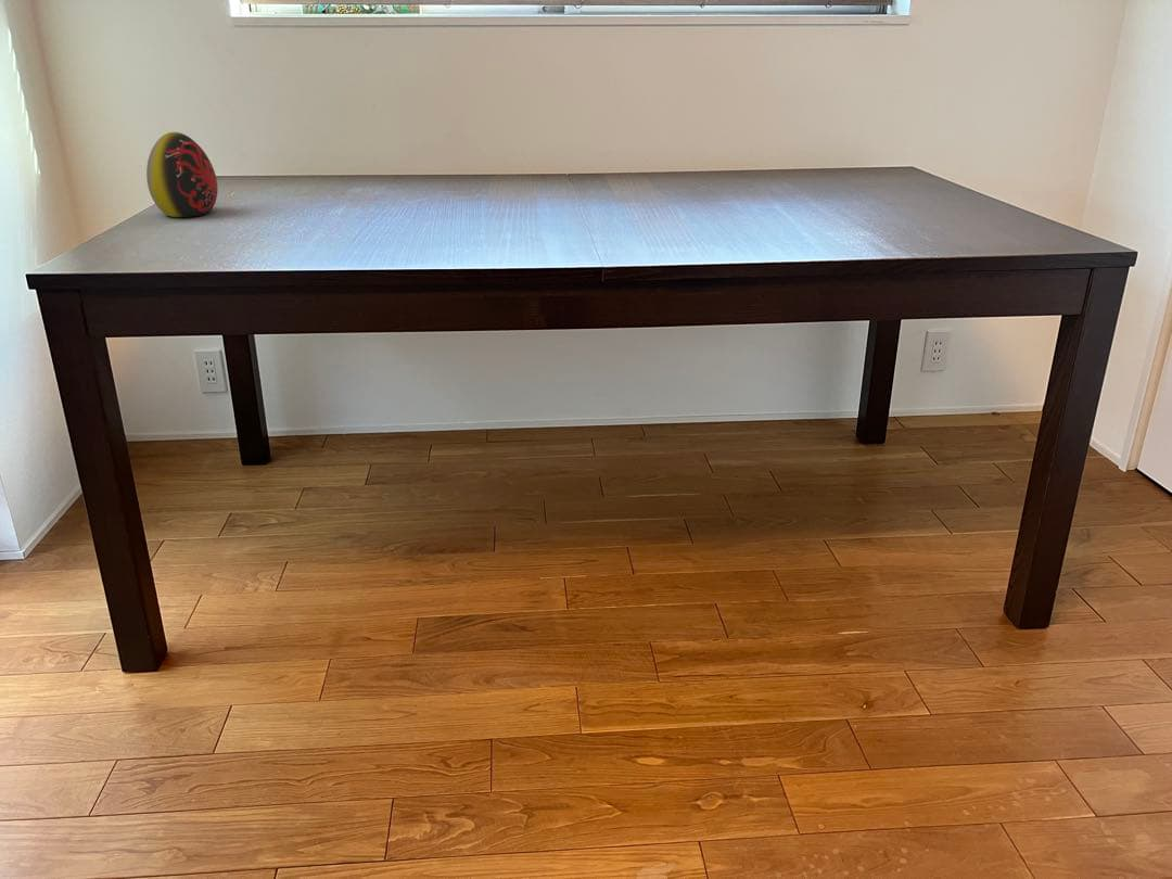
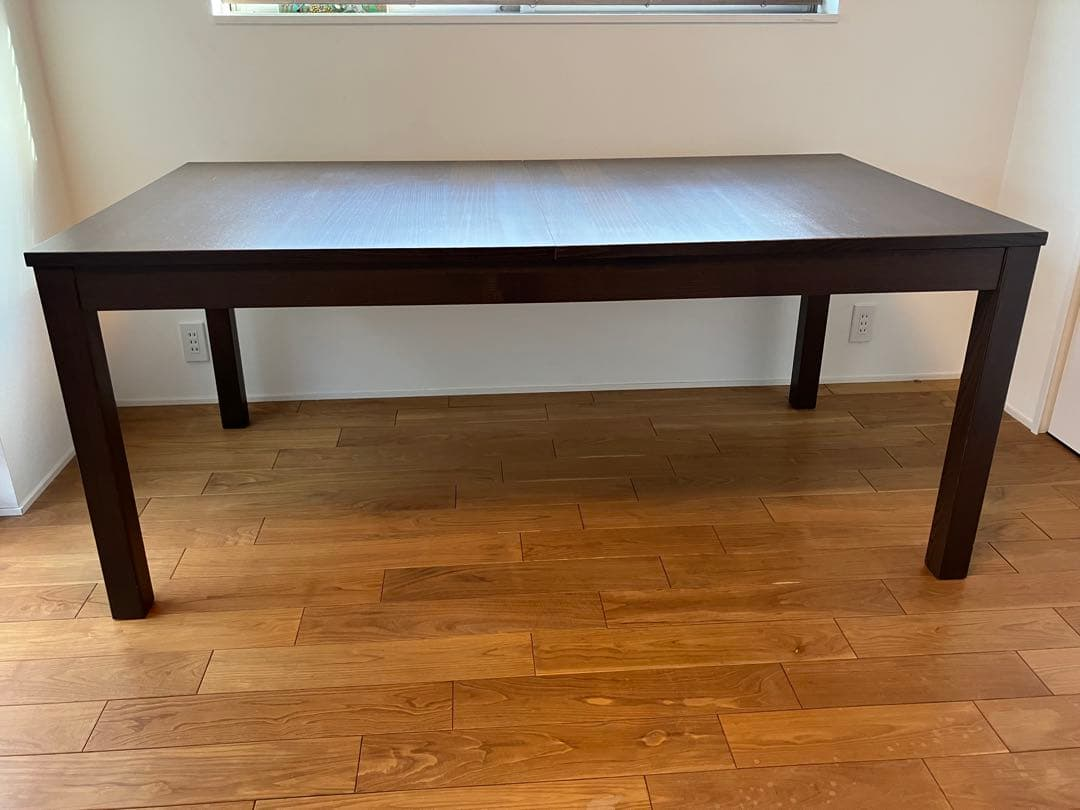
- decorative egg [145,131,218,218]
